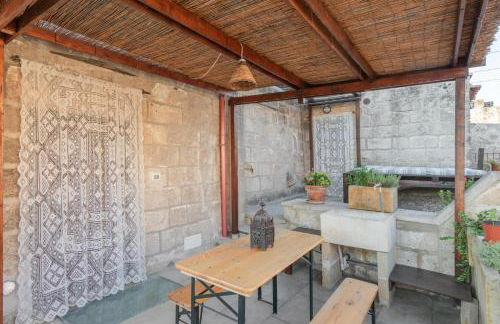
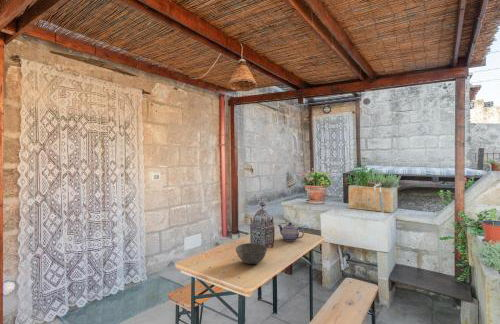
+ teapot [277,221,305,242]
+ bowl [235,242,268,265]
